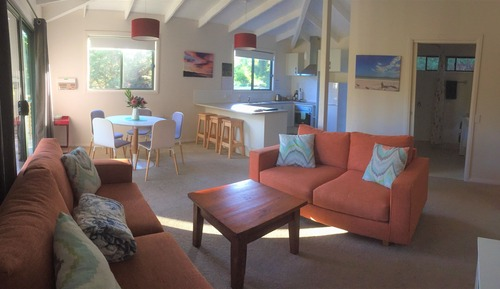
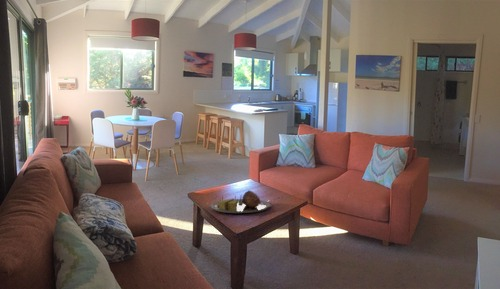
+ serving tray [206,190,274,214]
